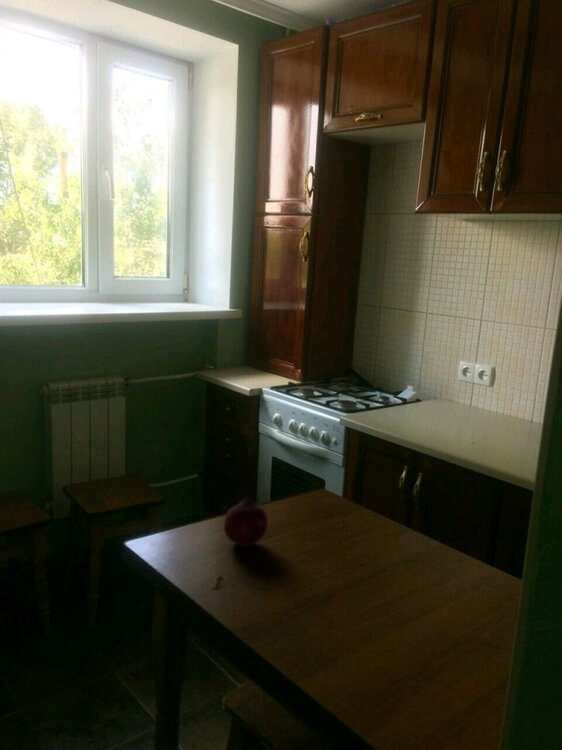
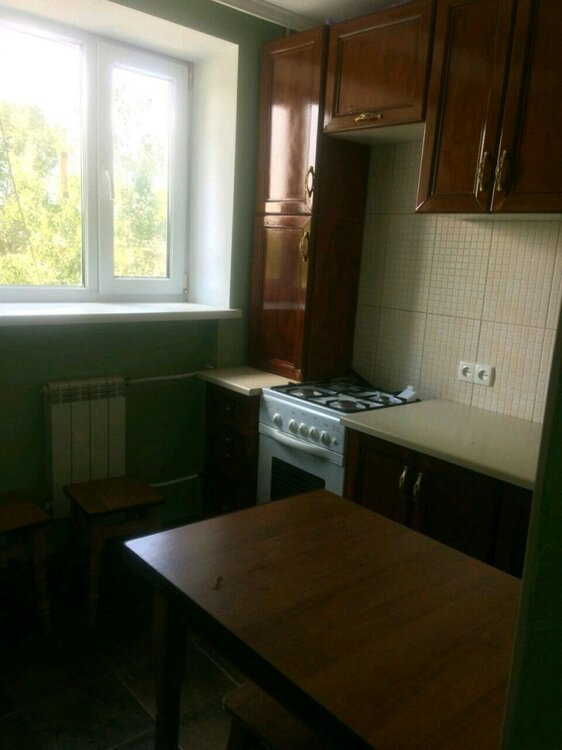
- fruit [223,495,269,548]
